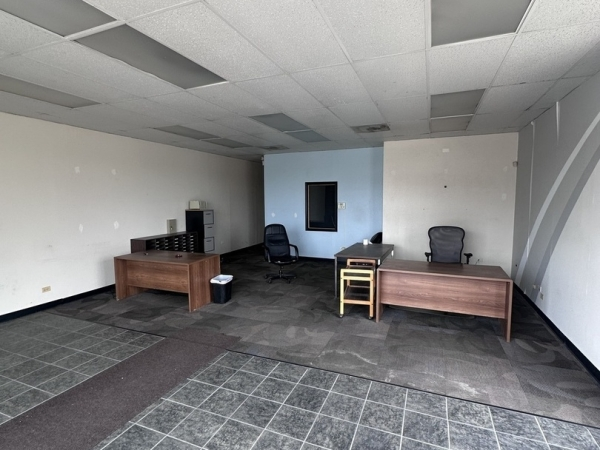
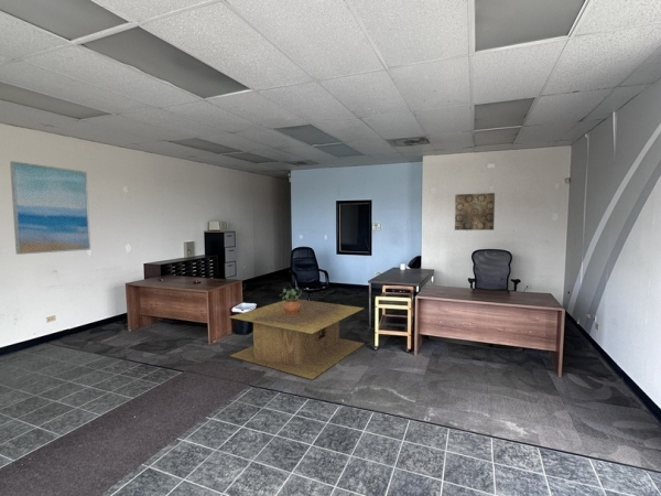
+ wall art [454,192,496,231]
+ wall art [9,160,91,256]
+ potted plant [278,287,303,315]
+ coffee table [228,298,366,380]
